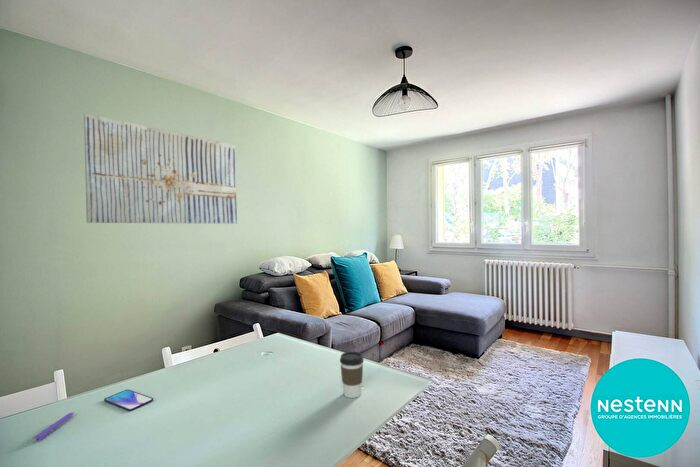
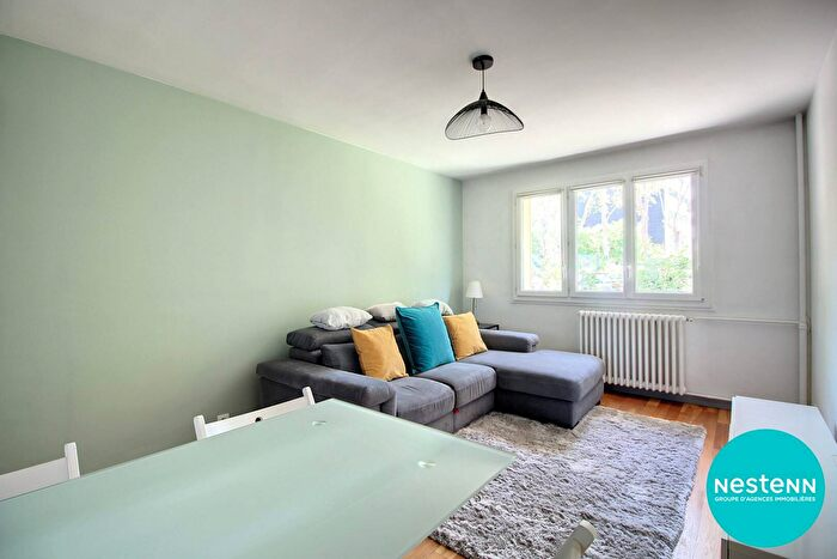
- pen [33,411,75,442]
- wall art [83,112,238,225]
- smartphone [103,388,154,412]
- coffee cup [339,351,365,399]
